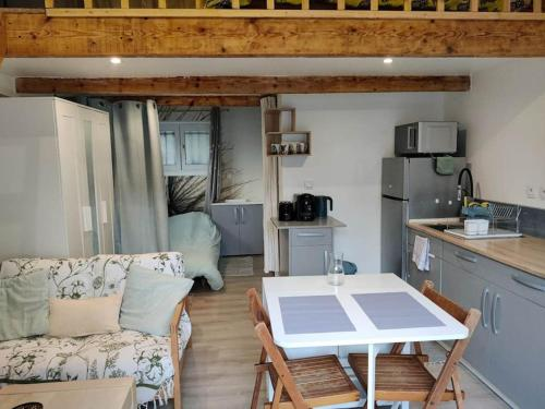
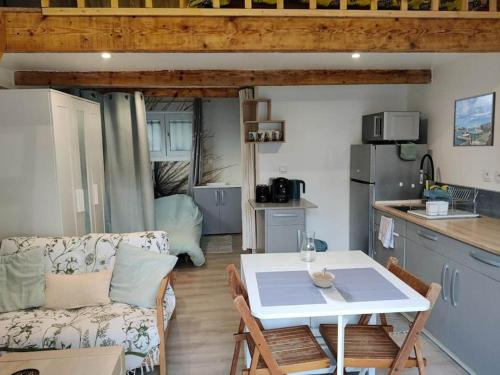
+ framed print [452,91,497,148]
+ legume [310,267,336,289]
